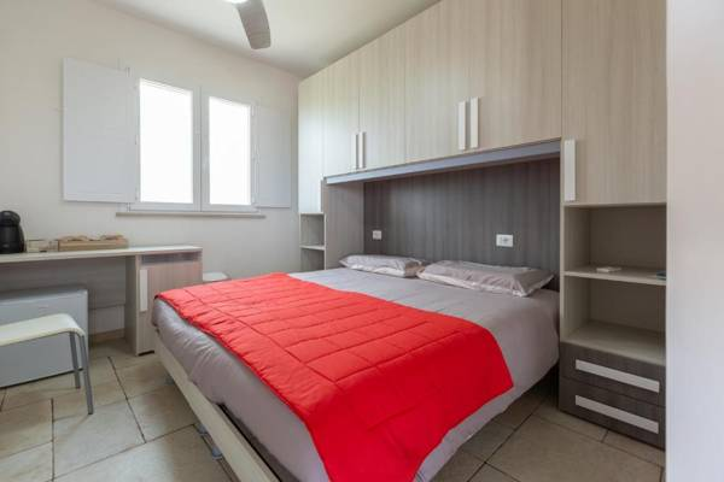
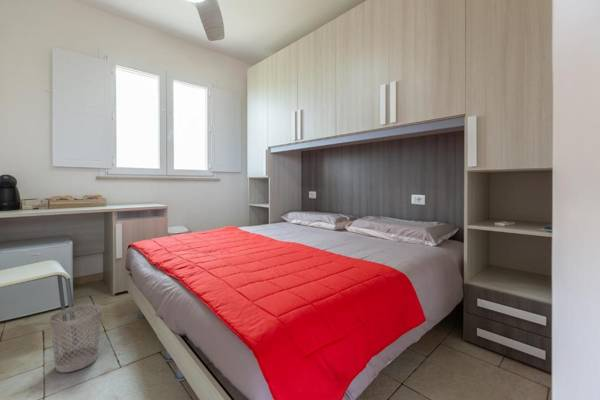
+ wastebasket [49,304,103,373]
